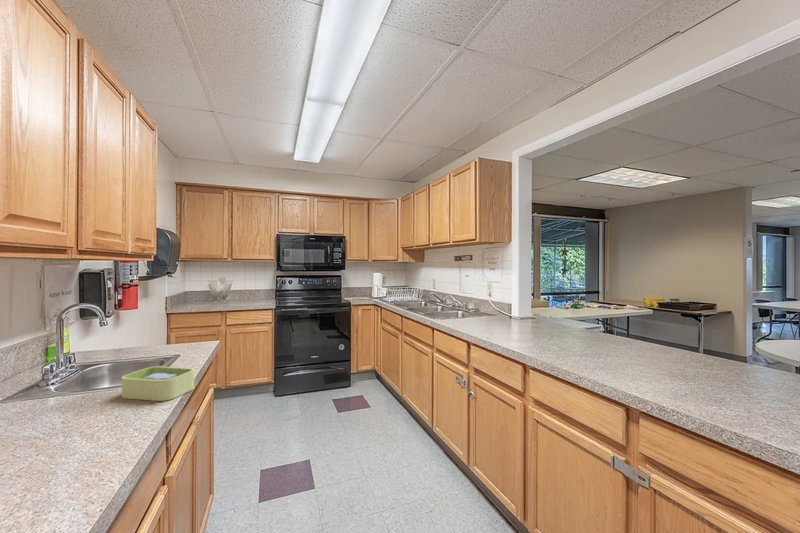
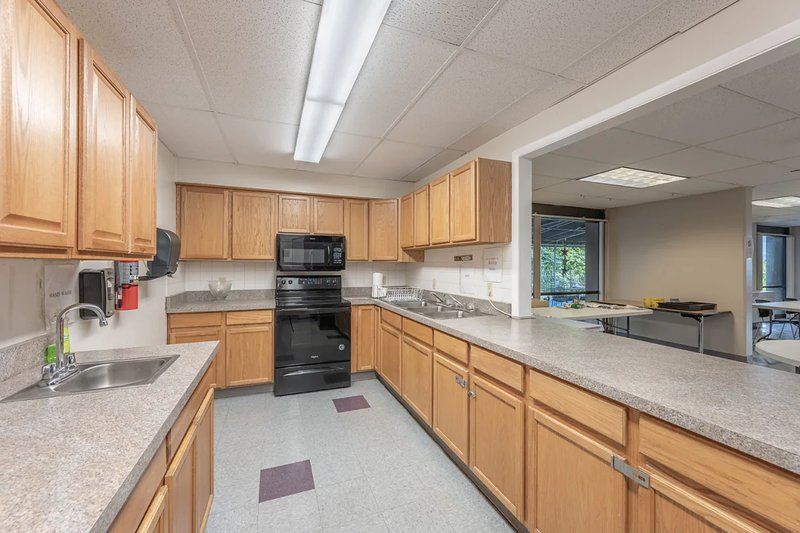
- soap dish [121,365,195,402]
